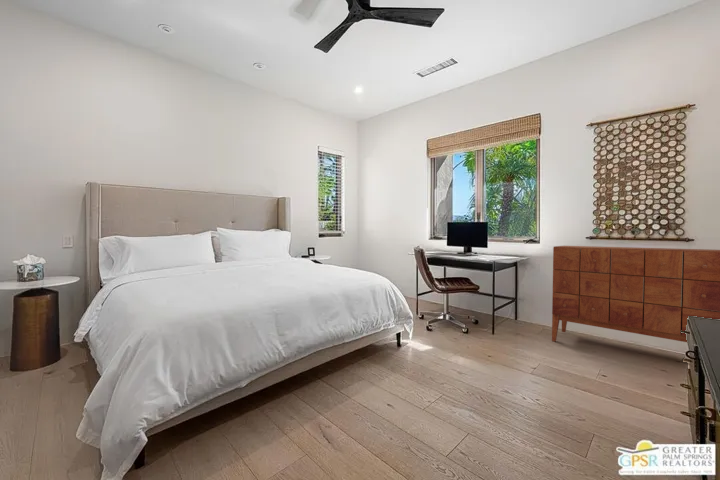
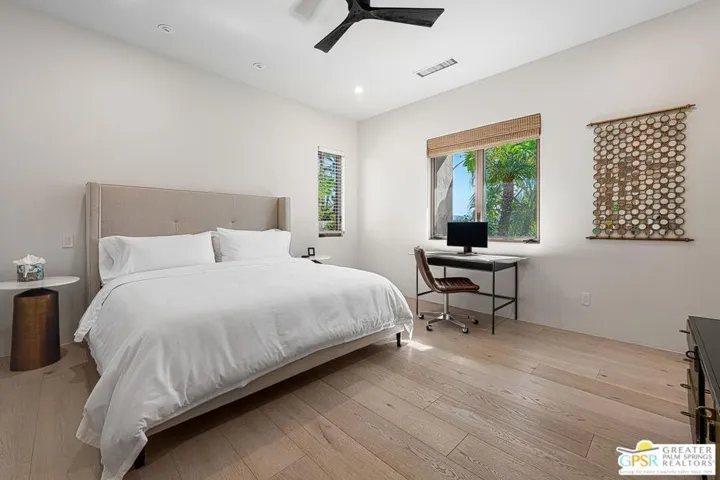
- dresser [551,245,720,343]
